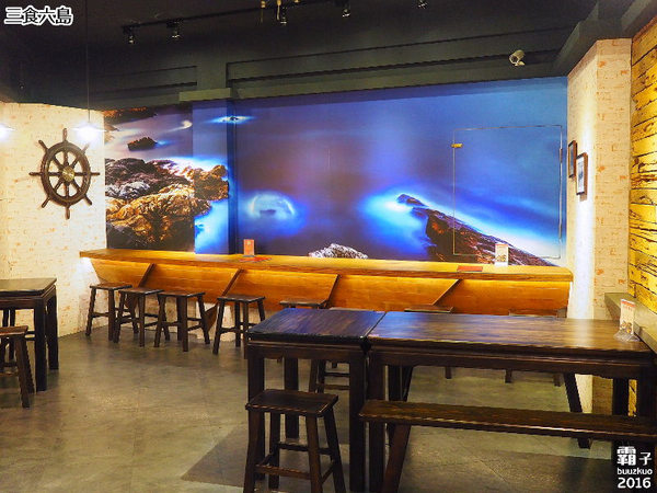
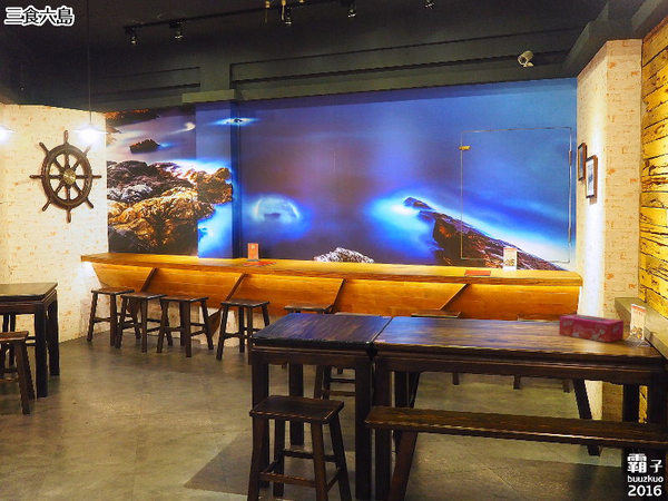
+ tissue box [558,313,625,343]
